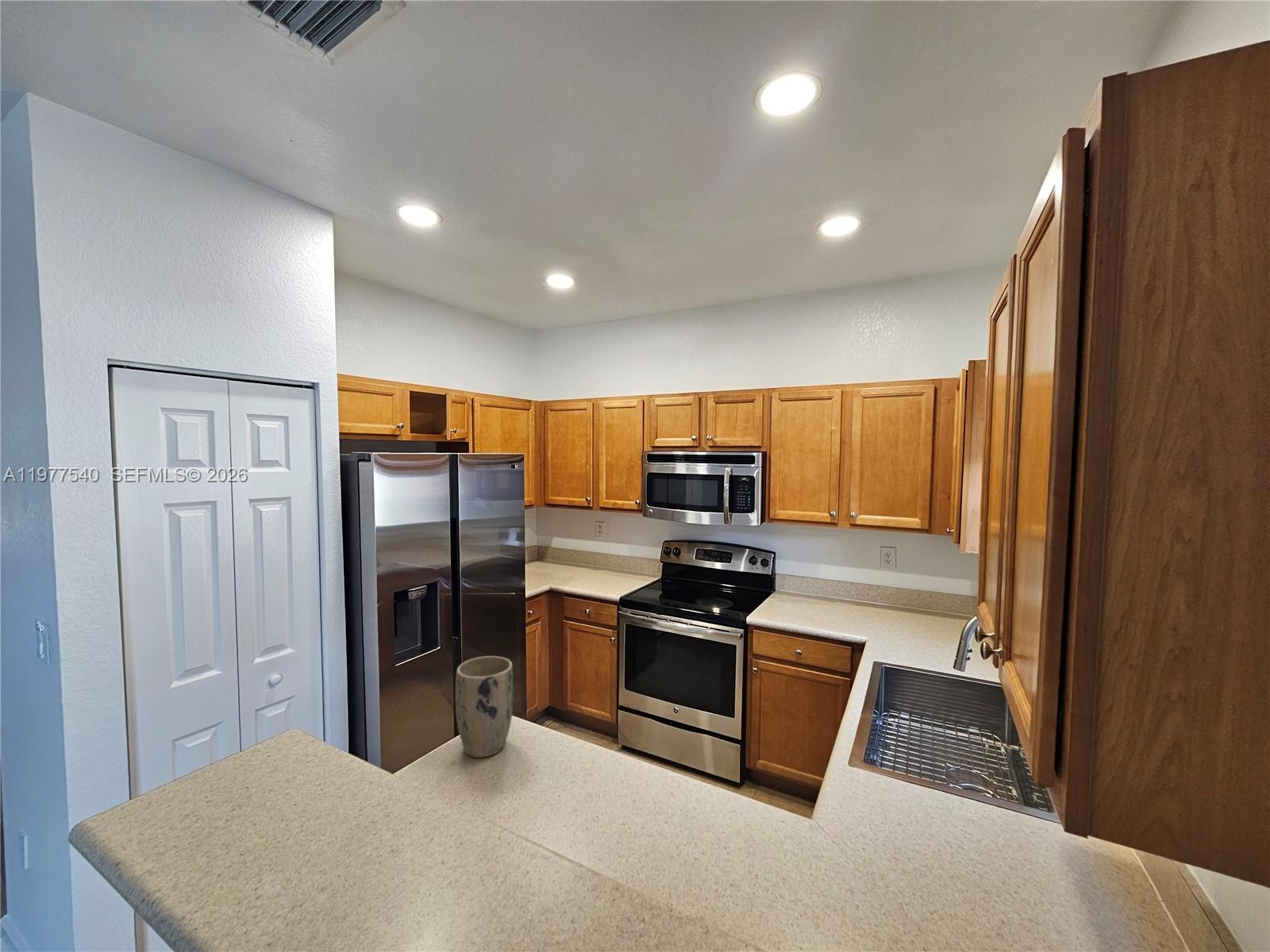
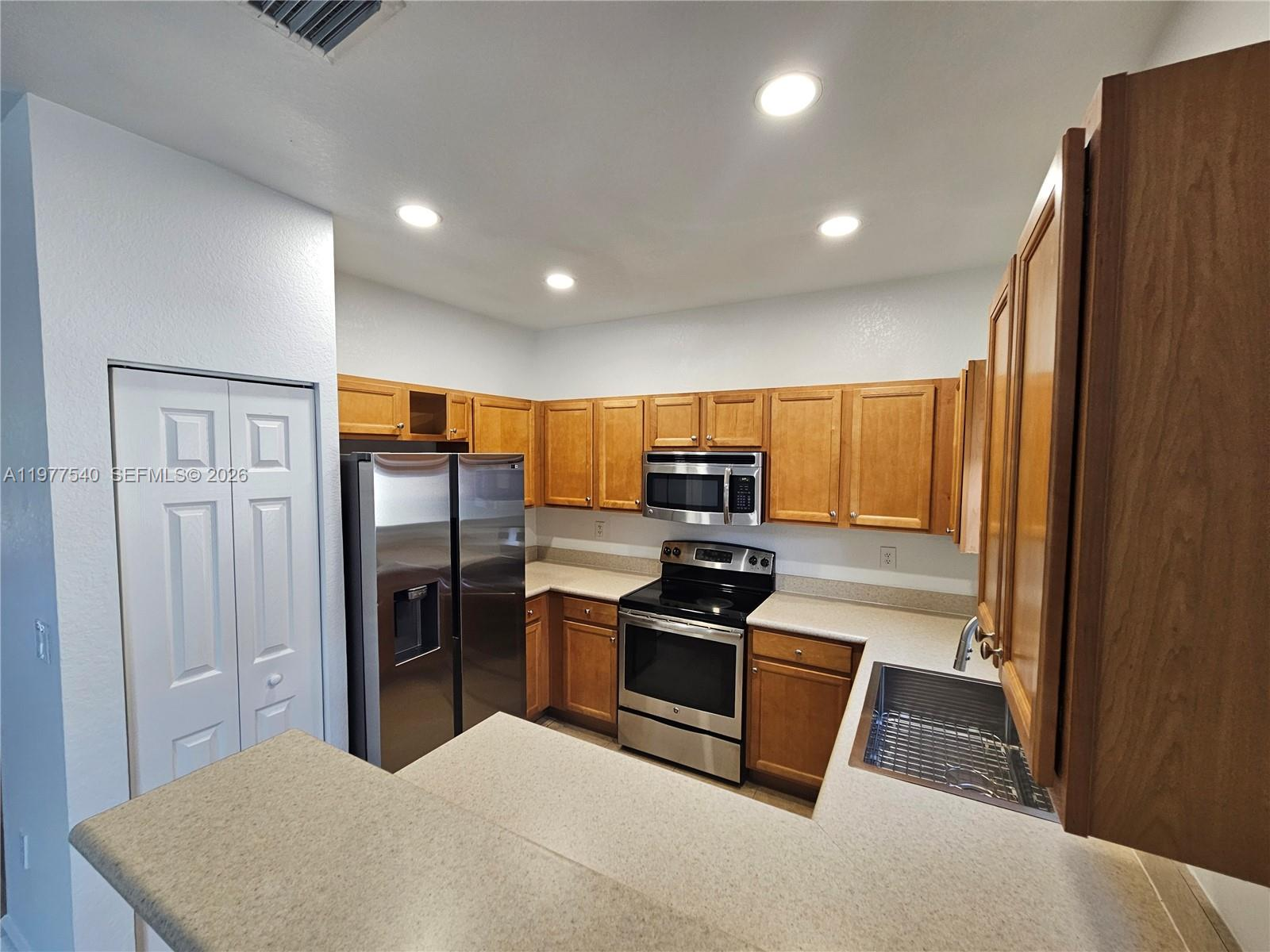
- plant pot [455,655,514,758]
